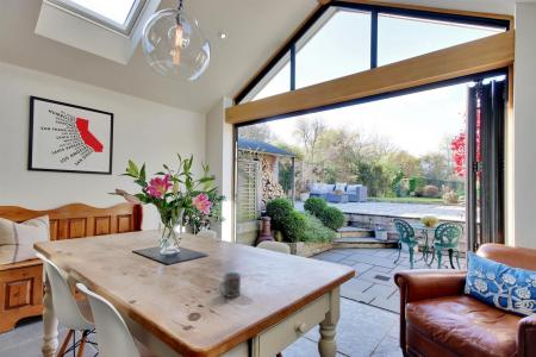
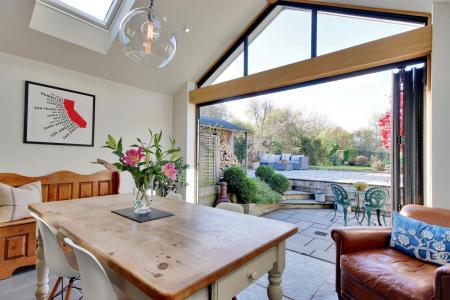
- cup [218,271,242,299]
